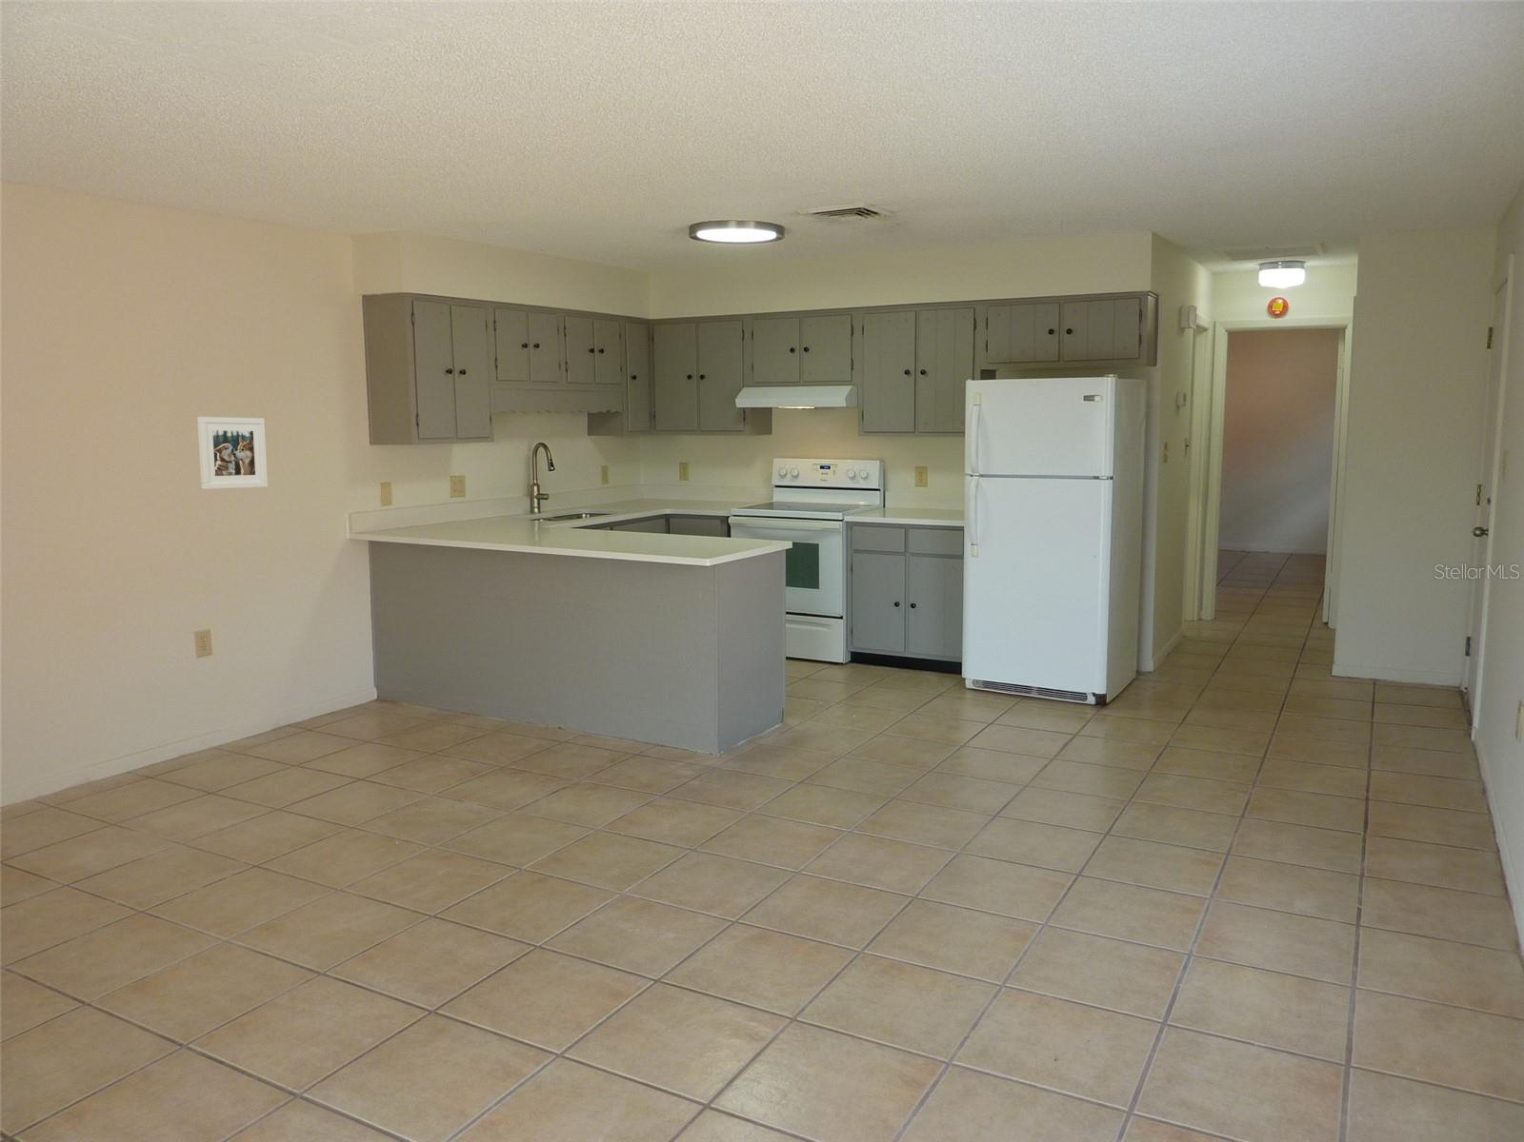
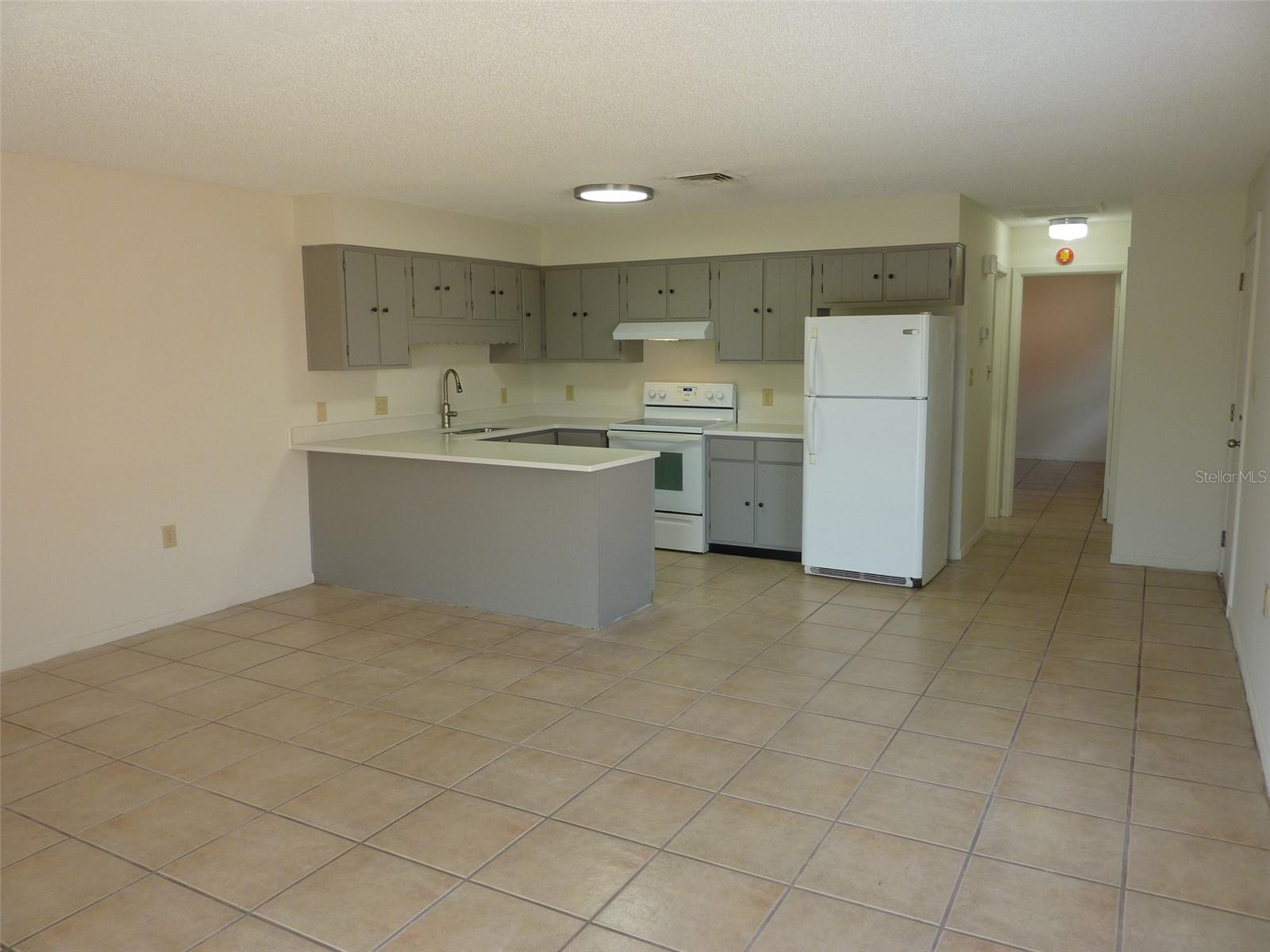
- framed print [197,416,269,491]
